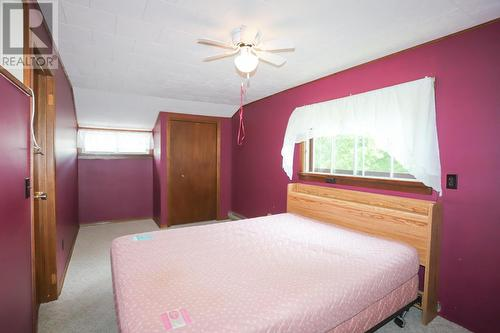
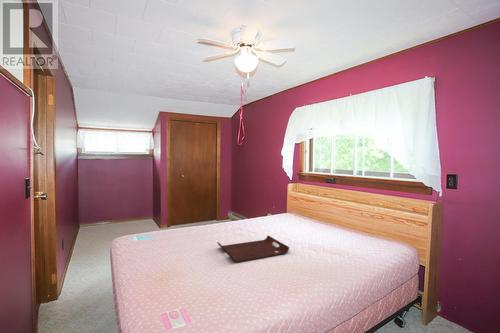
+ serving tray [216,235,290,263]
